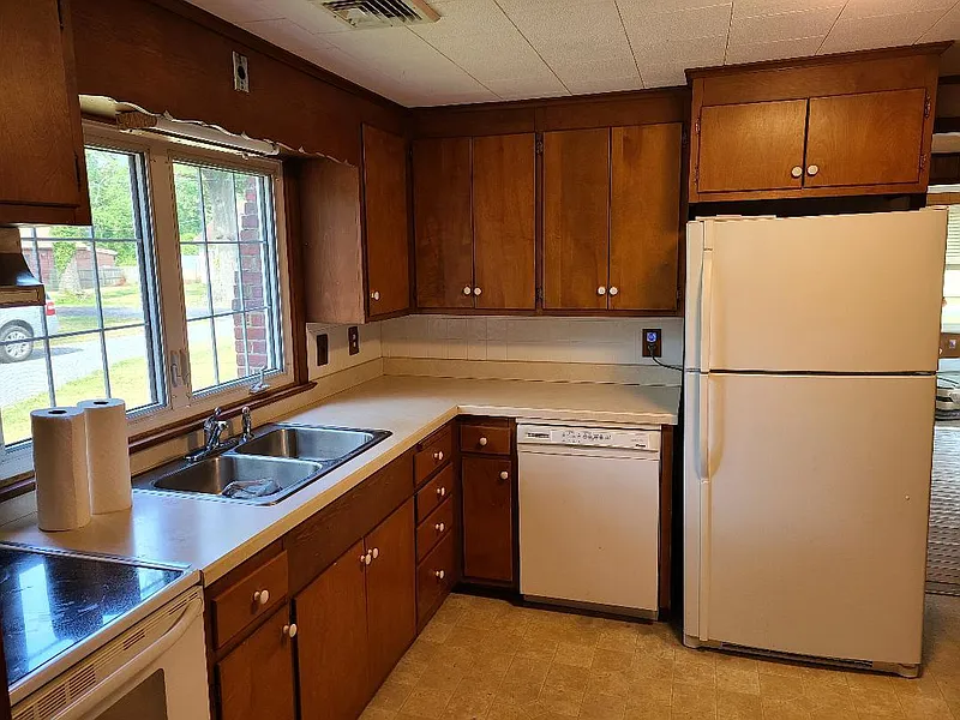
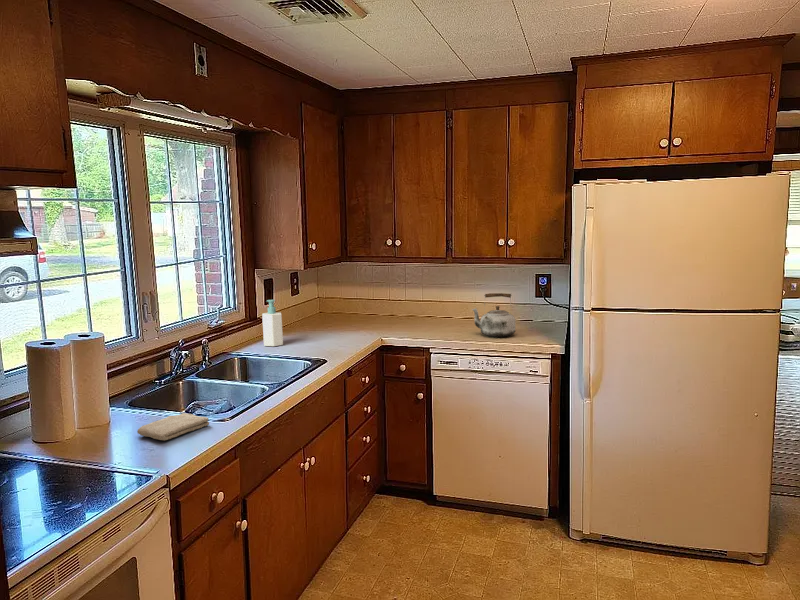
+ kettle [471,292,516,338]
+ soap bottle [261,299,284,347]
+ washcloth [136,412,210,442]
